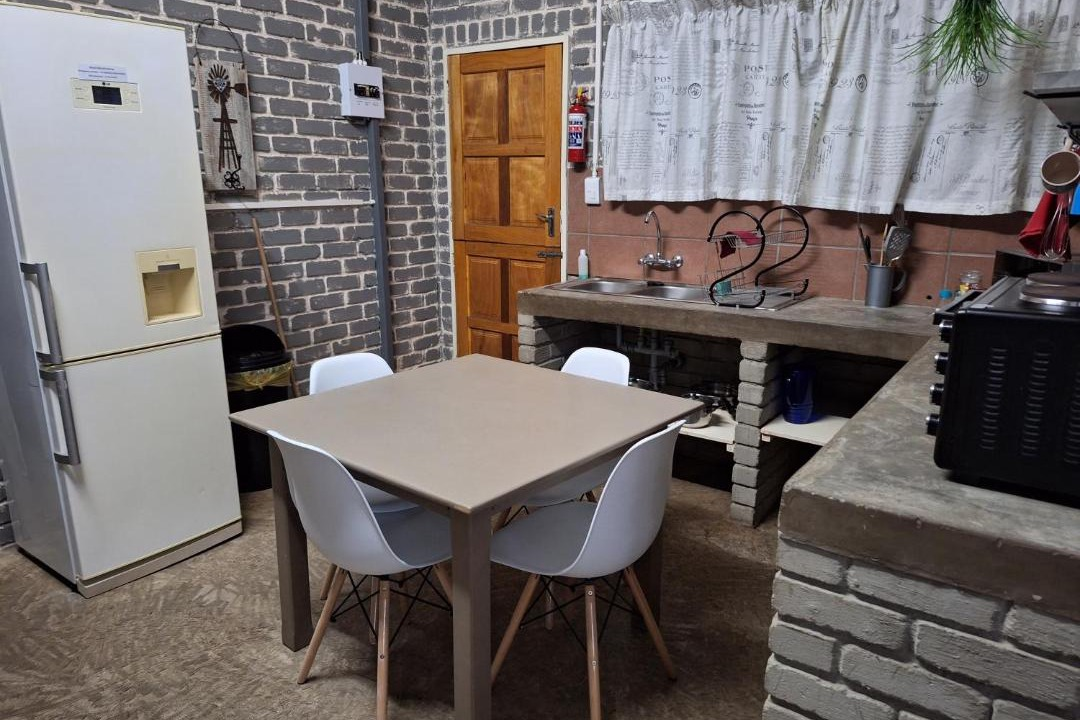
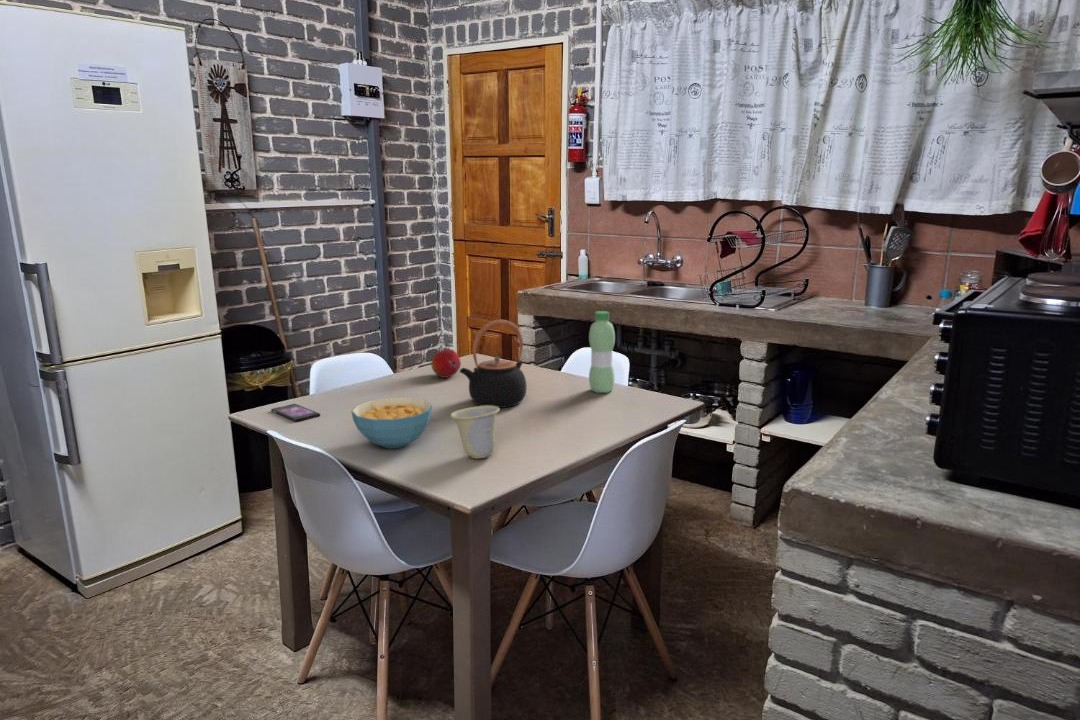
+ cereal bowl [350,396,433,449]
+ fruit [430,348,462,379]
+ water bottle [588,310,616,394]
+ cup [450,405,501,459]
+ smartphone [270,403,321,423]
+ teapot [459,319,528,409]
